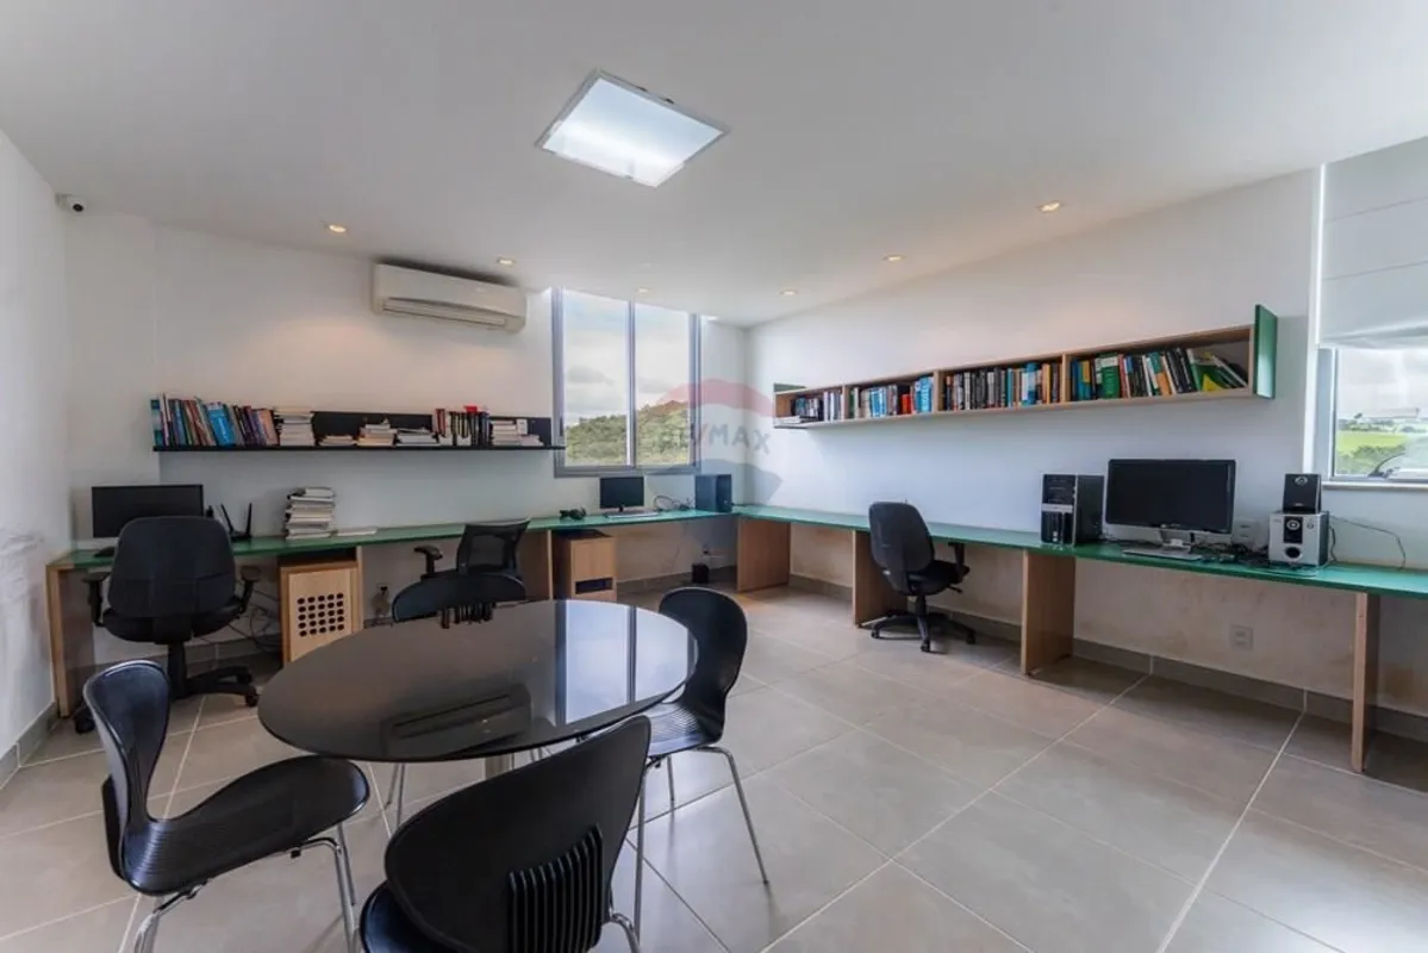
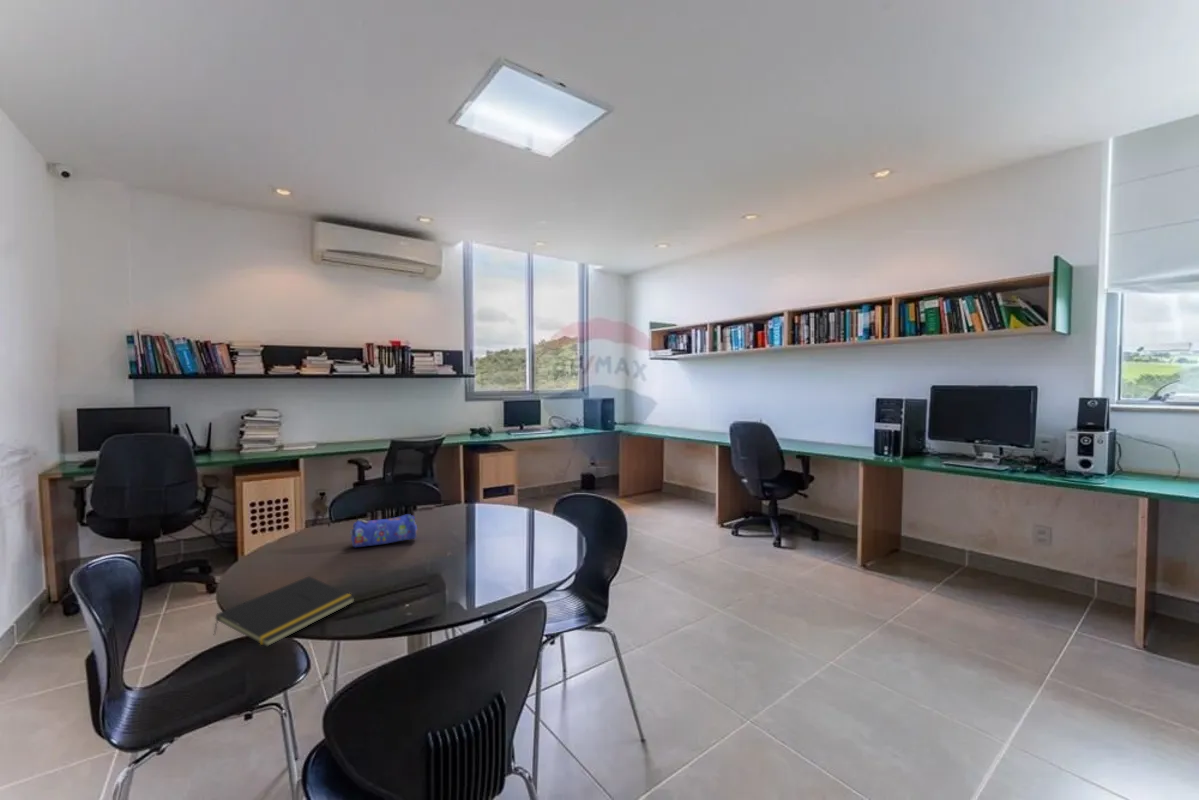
+ pencil case [349,513,418,548]
+ notepad [213,575,356,648]
